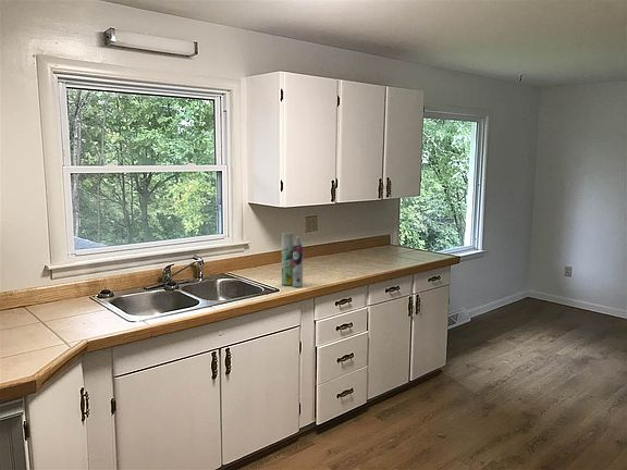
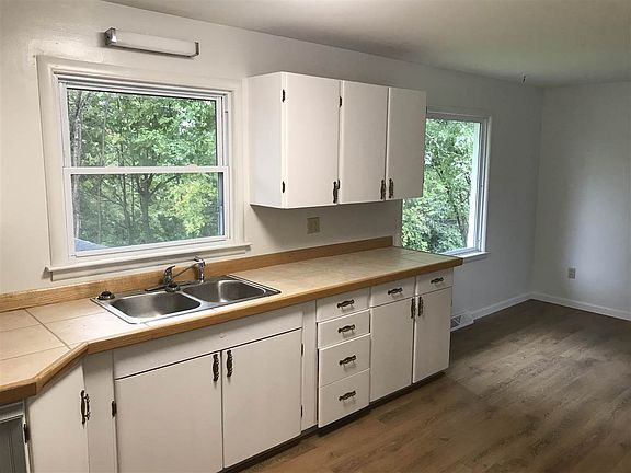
- aerosol can [281,231,304,288]
